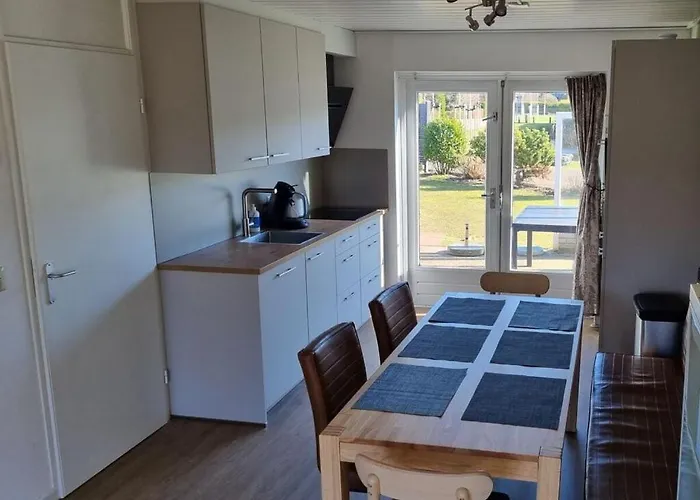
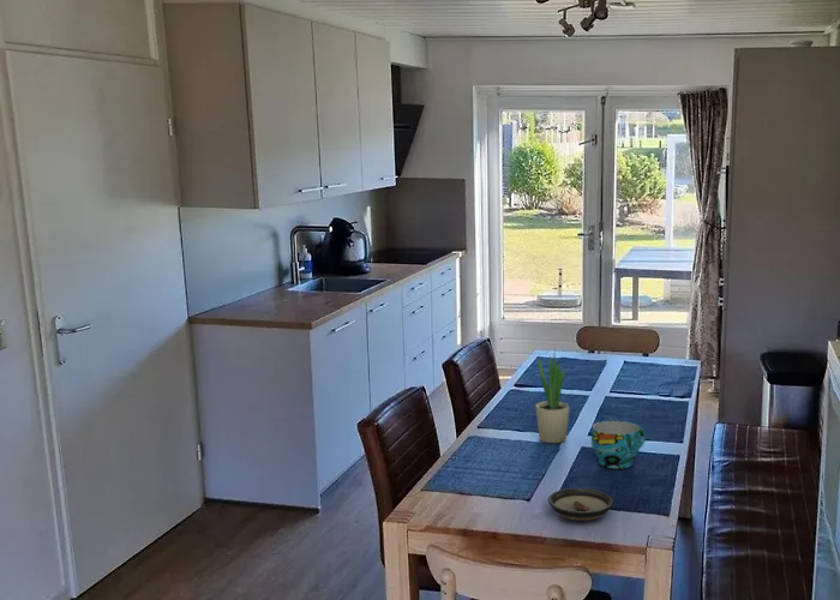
+ potted plant [534,344,571,444]
+ saucer [547,487,613,522]
+ cup [590,420,647,469]
